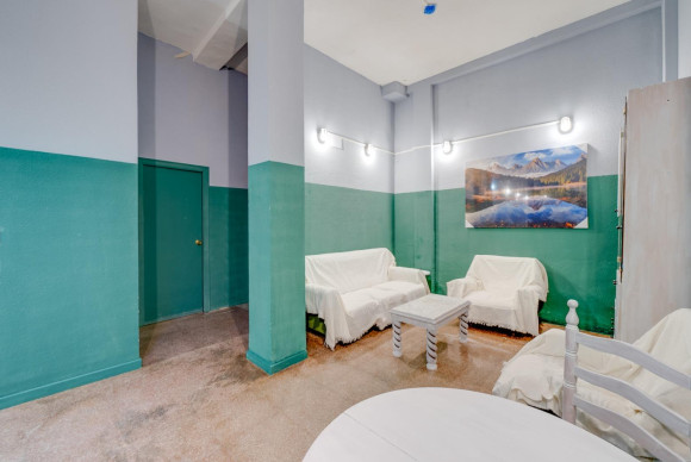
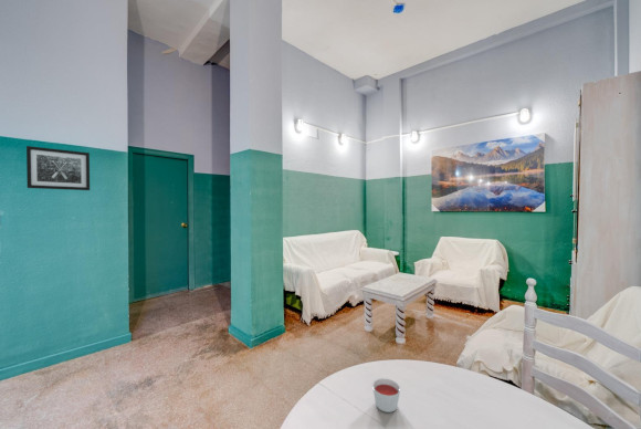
+ candle [371,377,401,414]
+ wall art [25,145,91,191]
